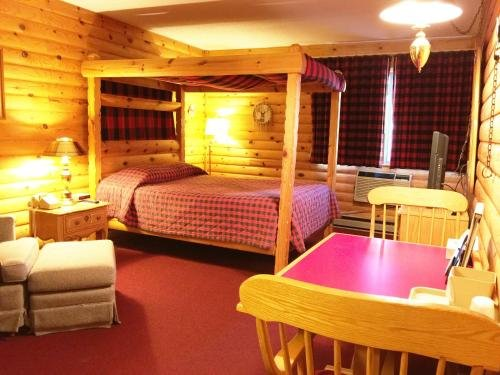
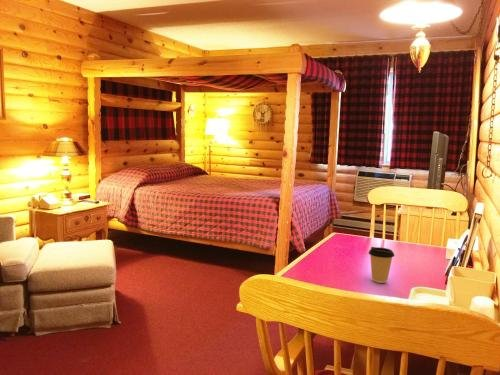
+ coffee cup [368,246,395,284]
